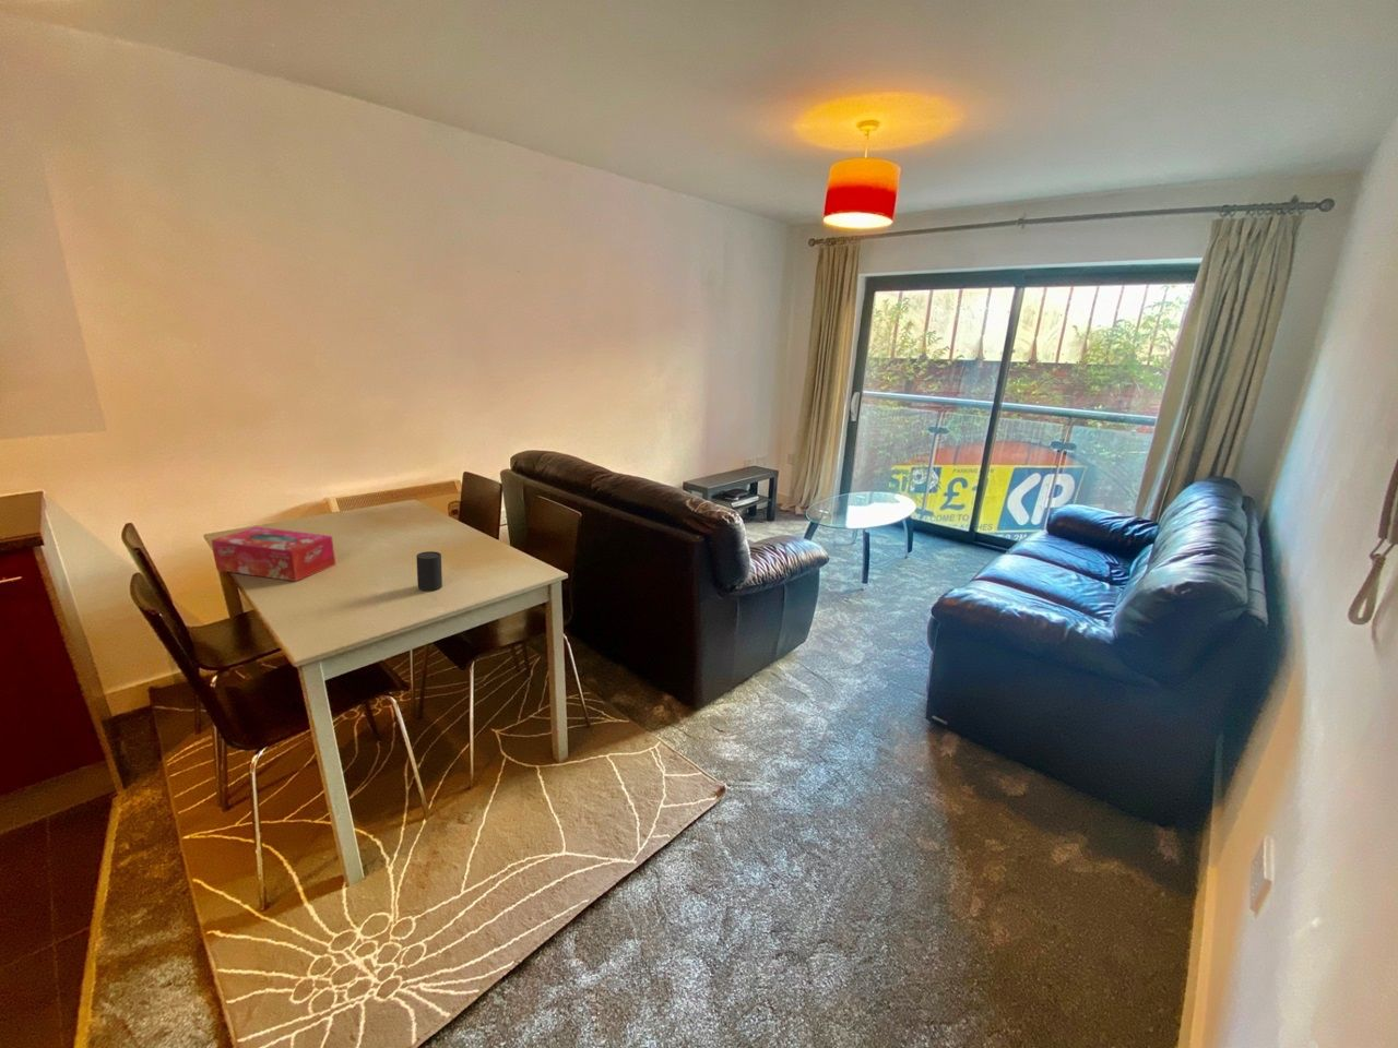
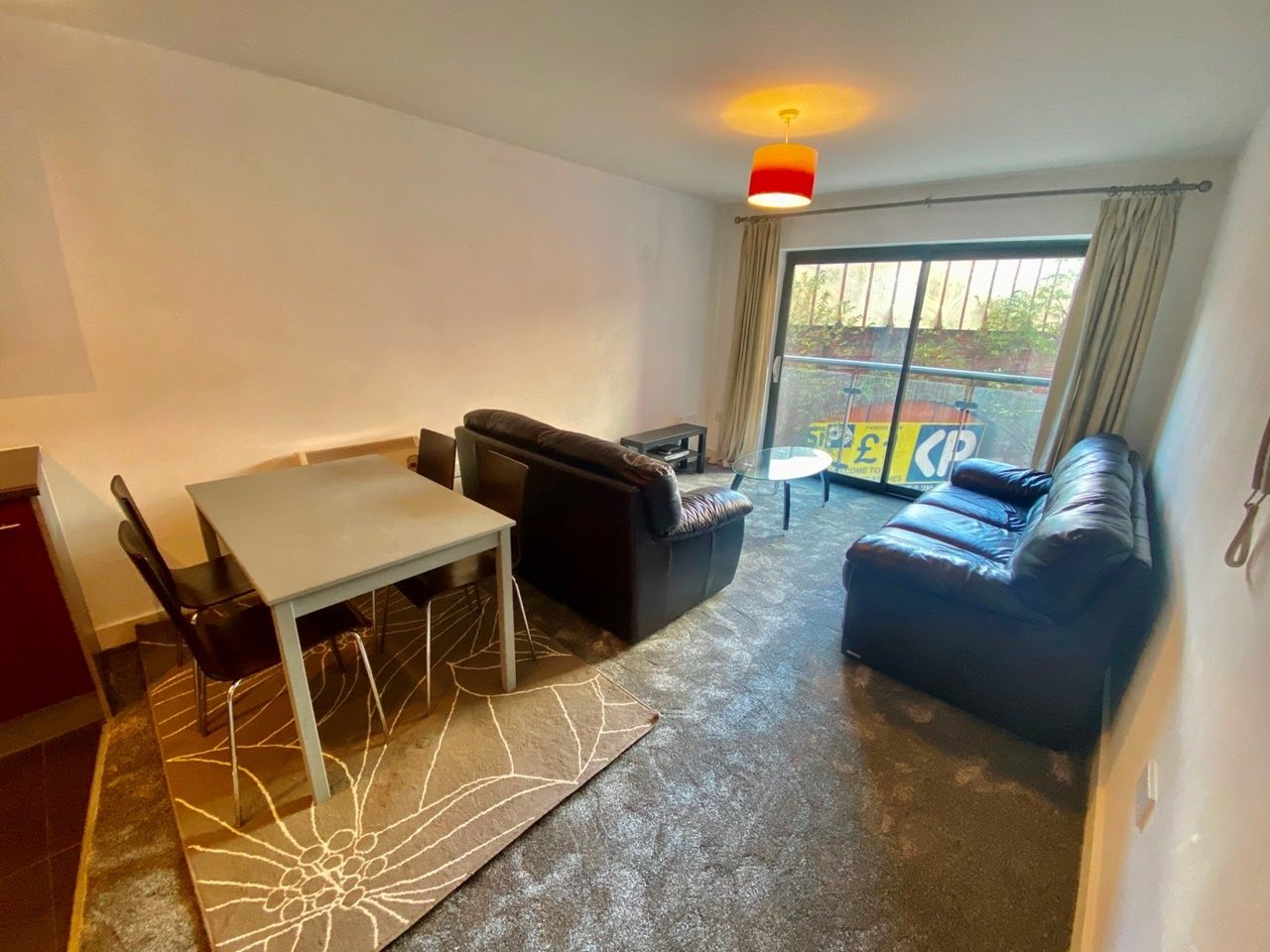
- tissue box [210,526,337,582]
- cup [415,550,444,591]
